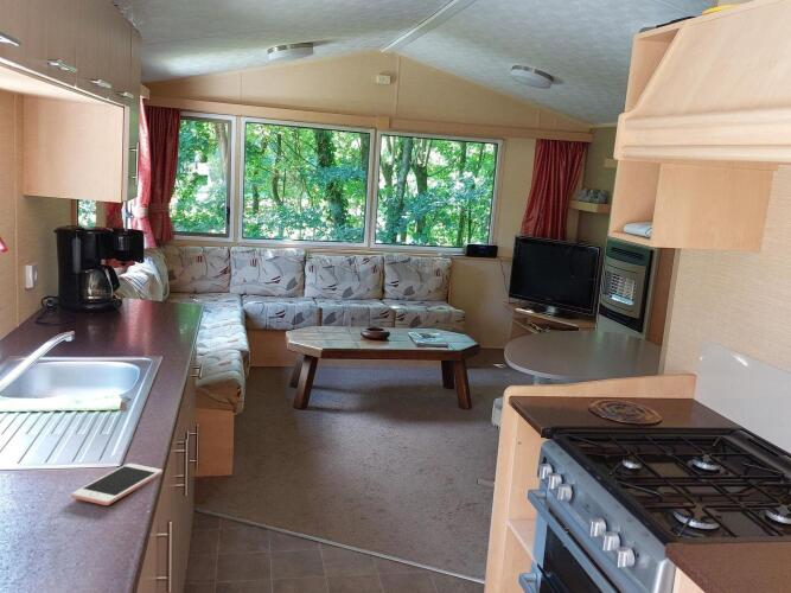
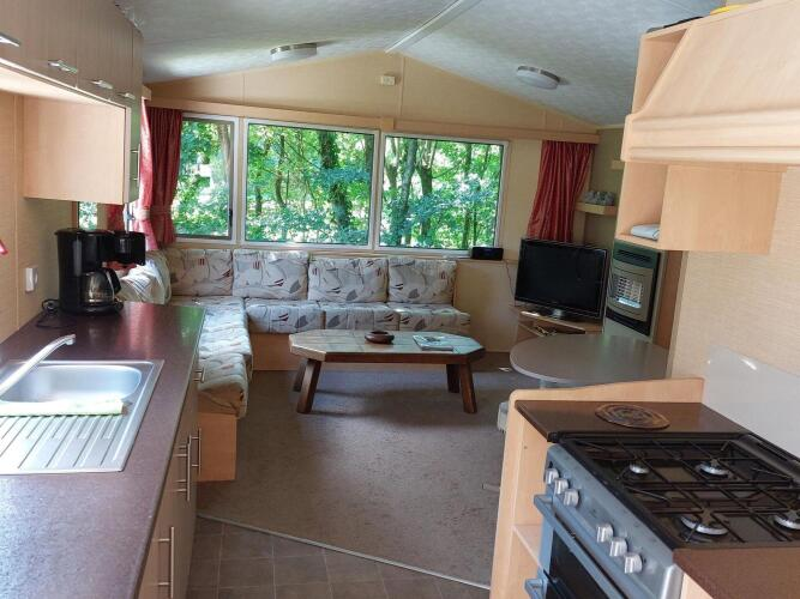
- cell phone [70,463,164,506]
